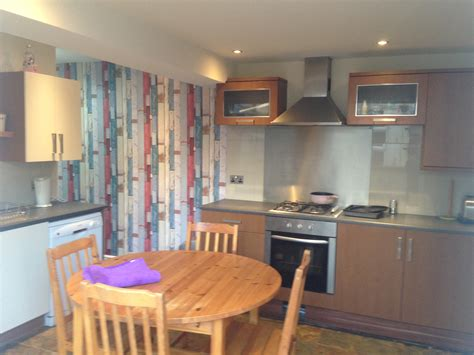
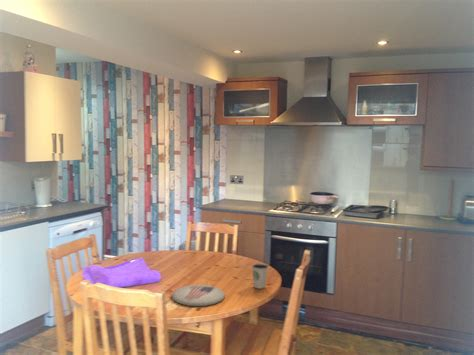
+ dixie cup [251,263,269,290]
+ plate [171,284,226,307]
